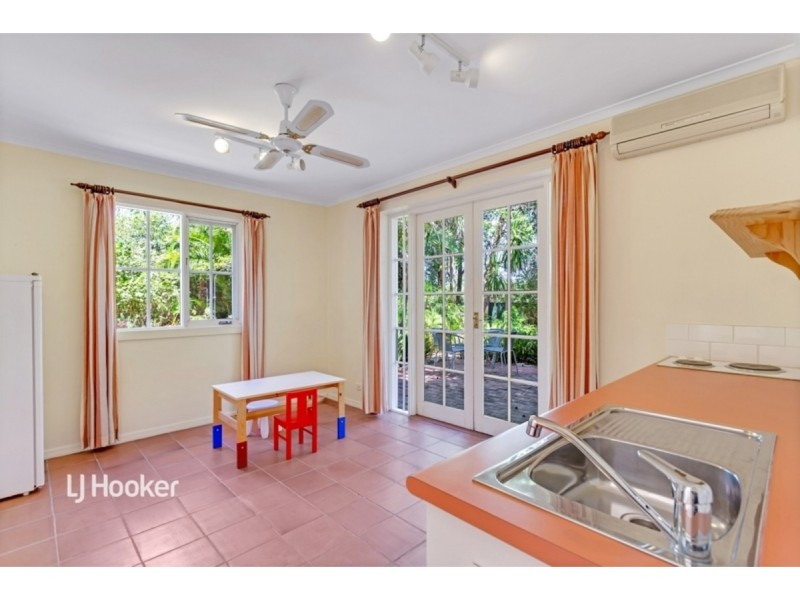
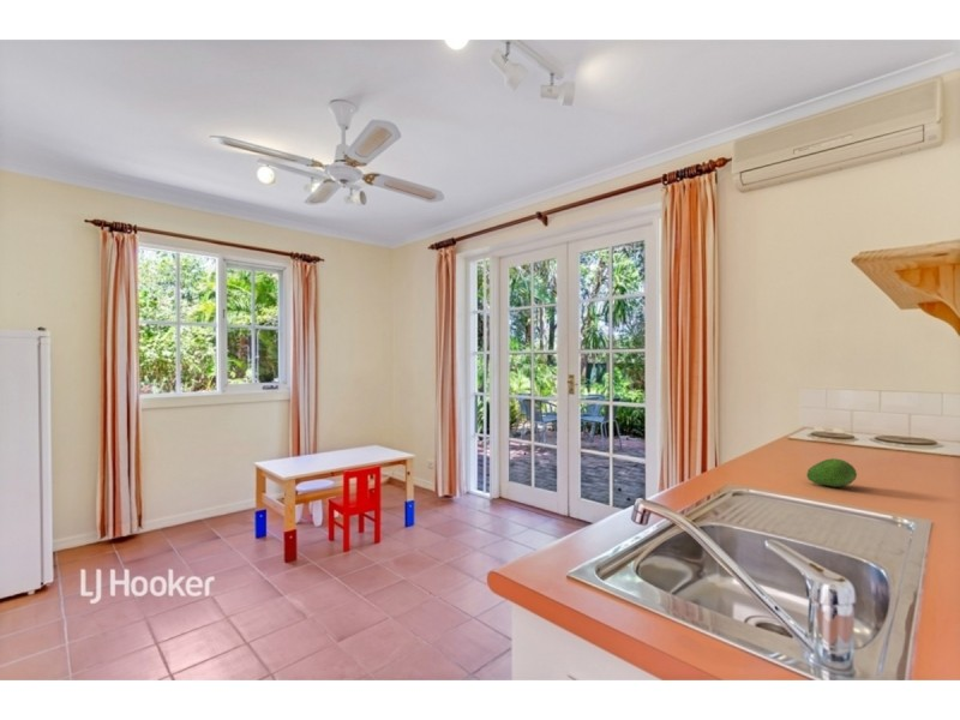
+ fruit [805,457,858,488]
